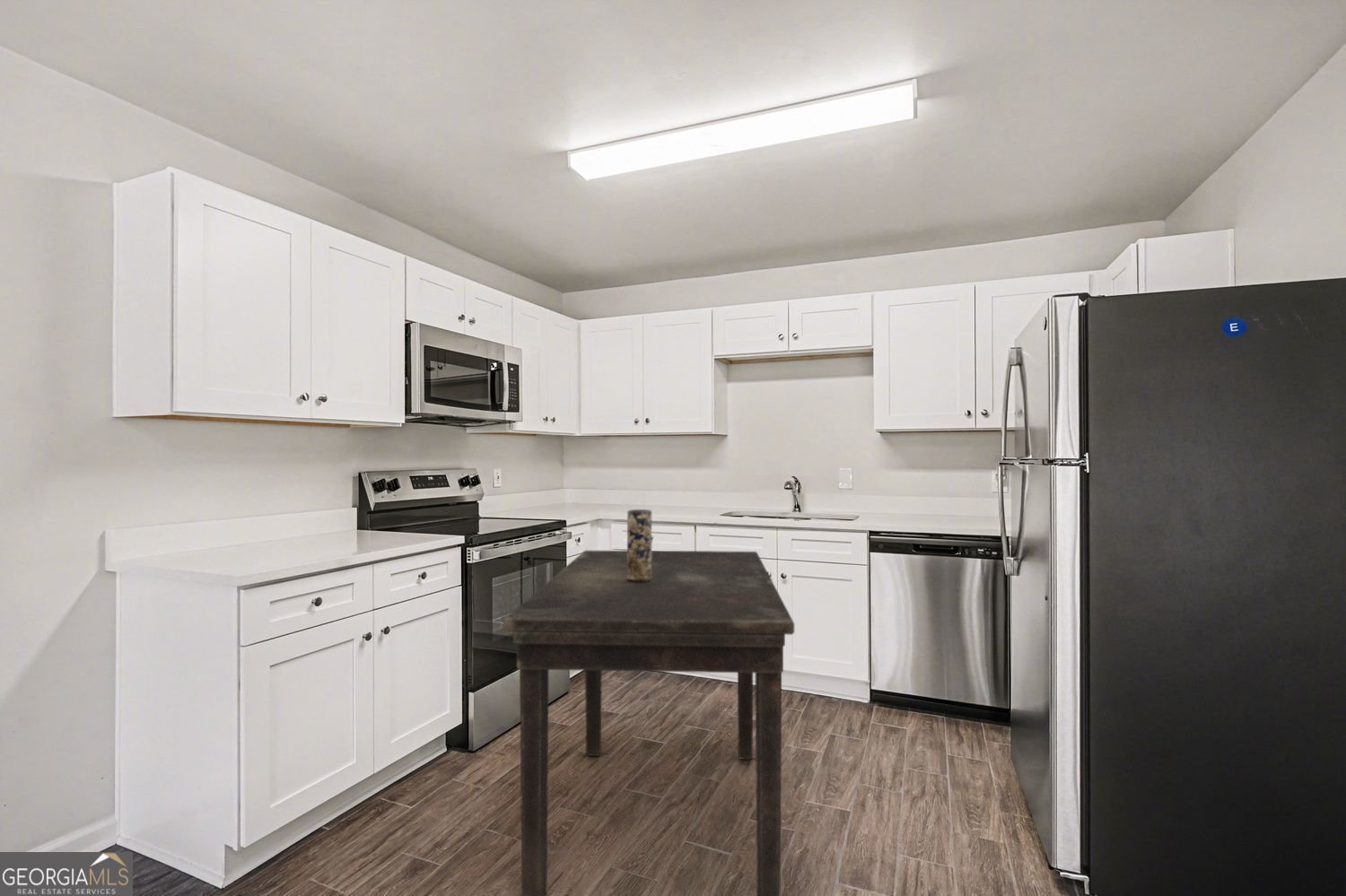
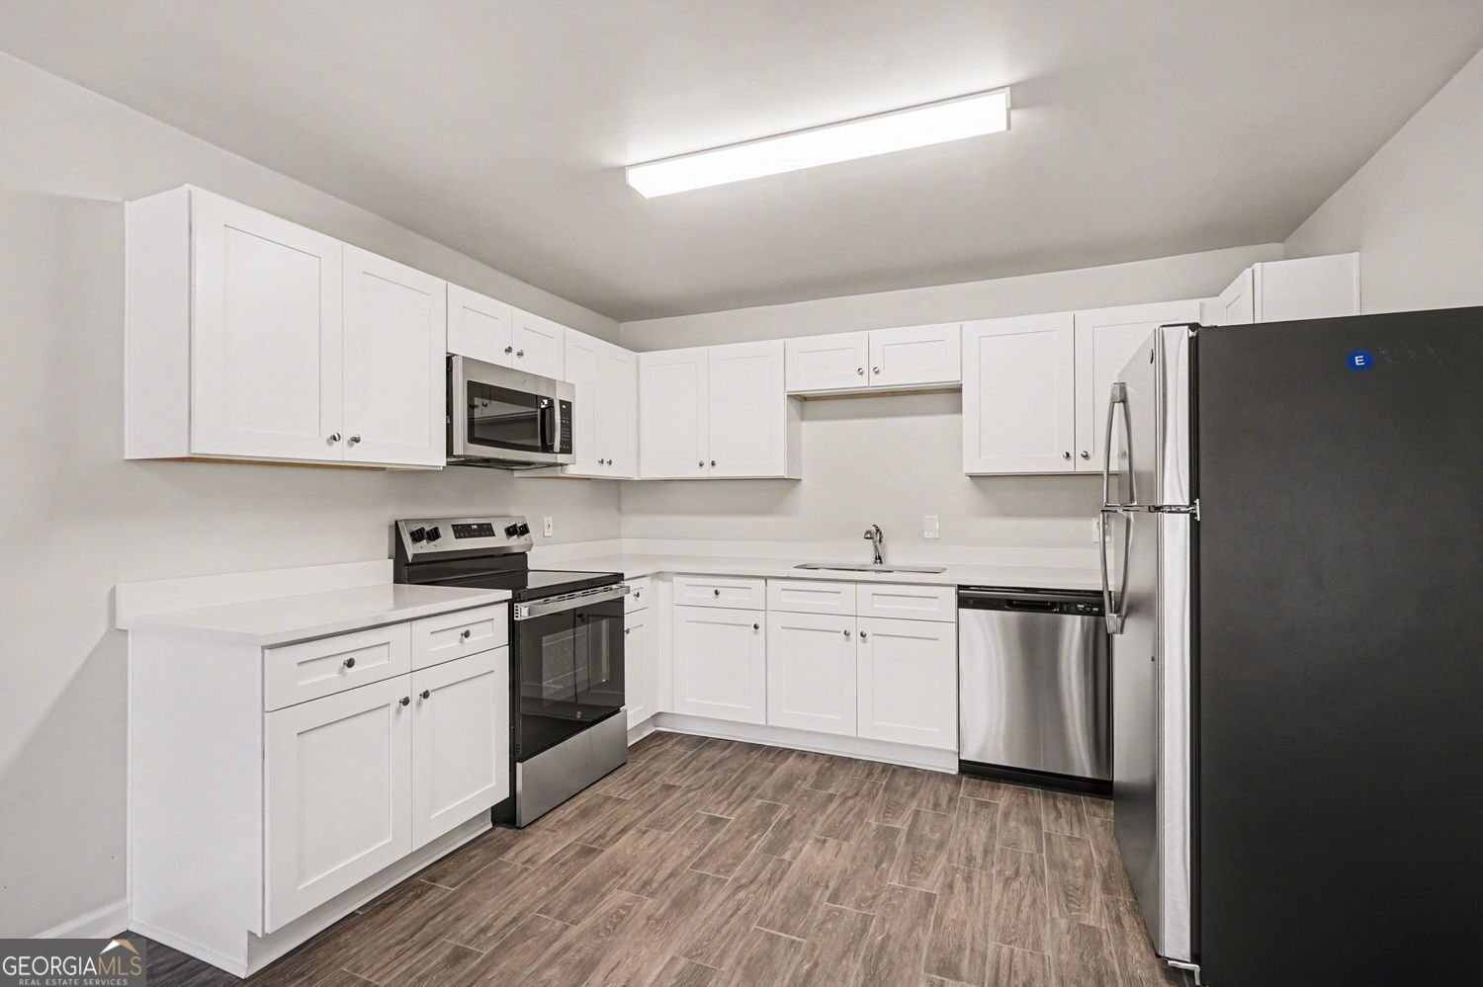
- vase [626,509,652,583]
- dining table [503,550,795,896]
